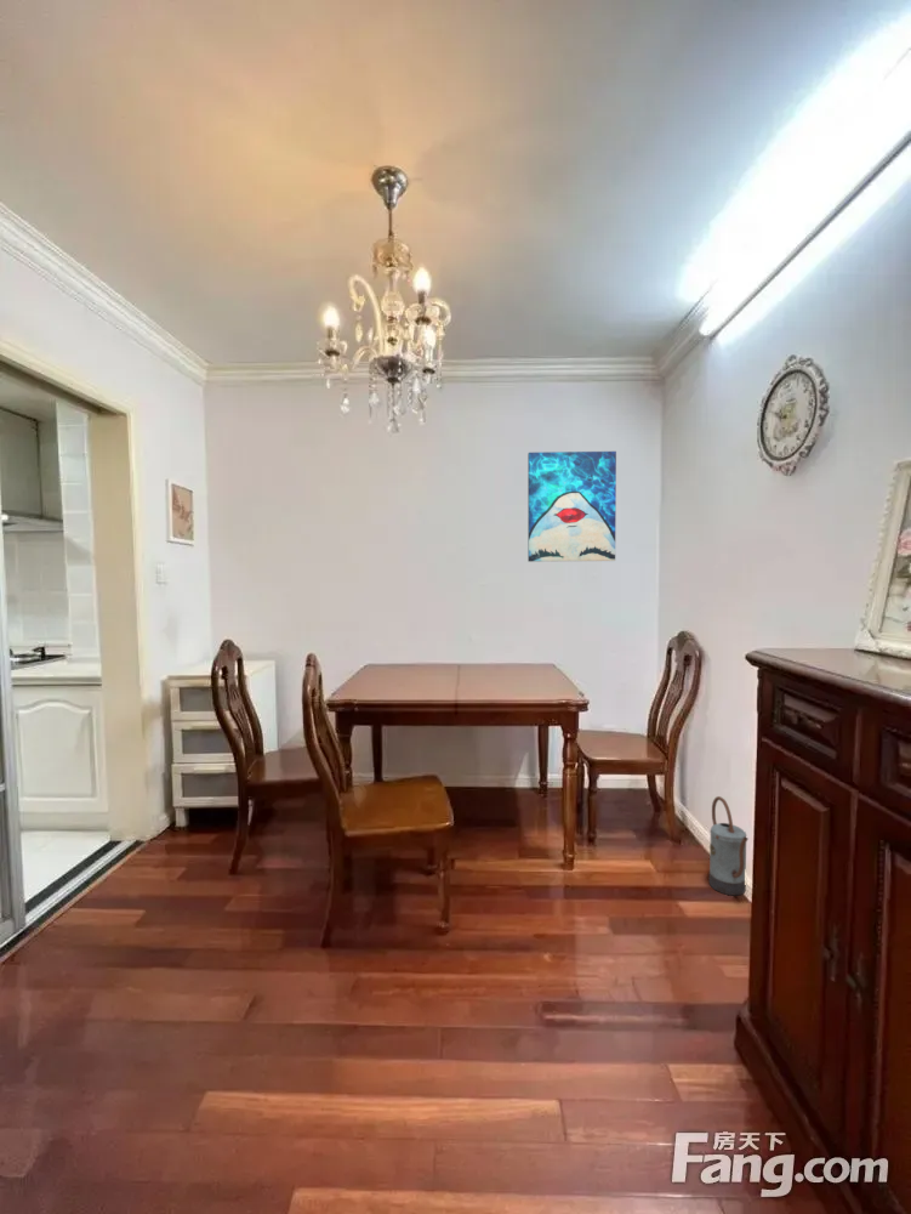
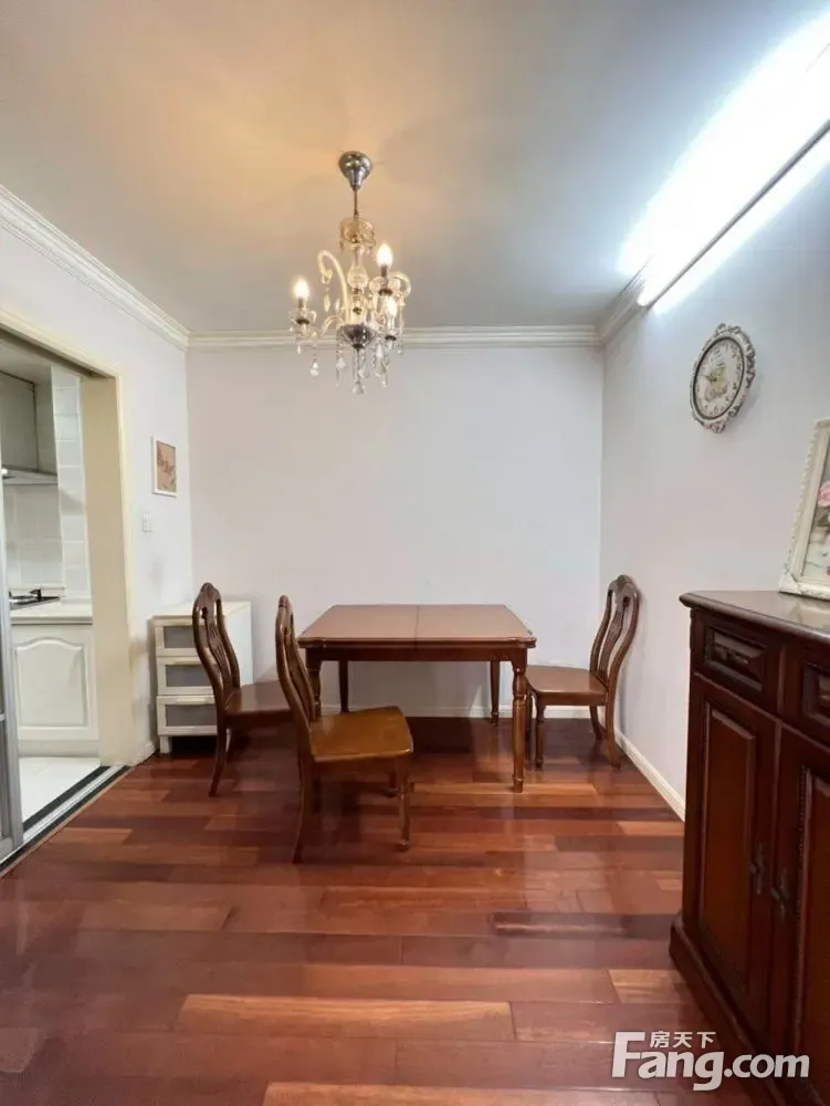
- wall art [526,450,617,563]
- watering can [708,795,750,897]
